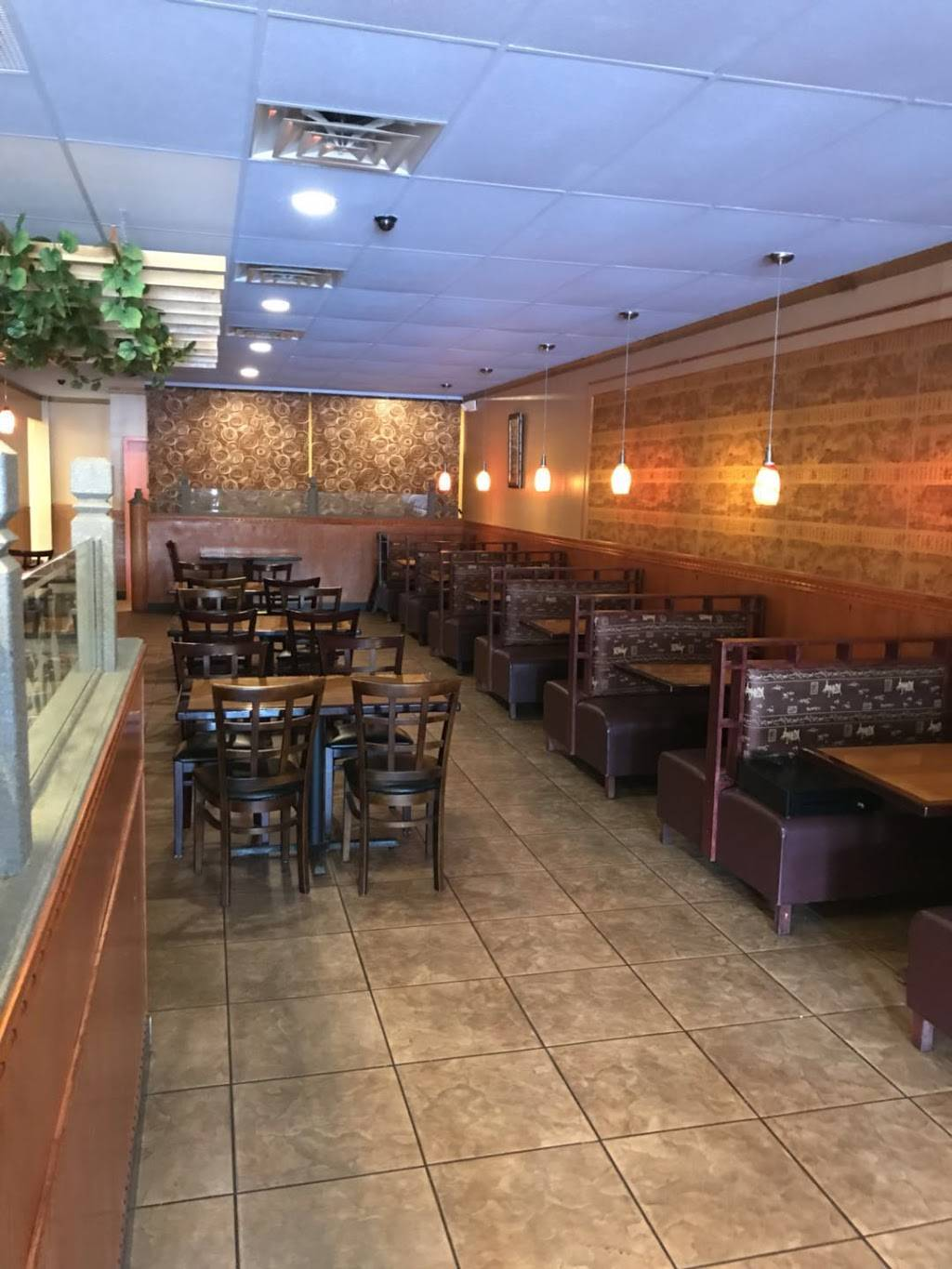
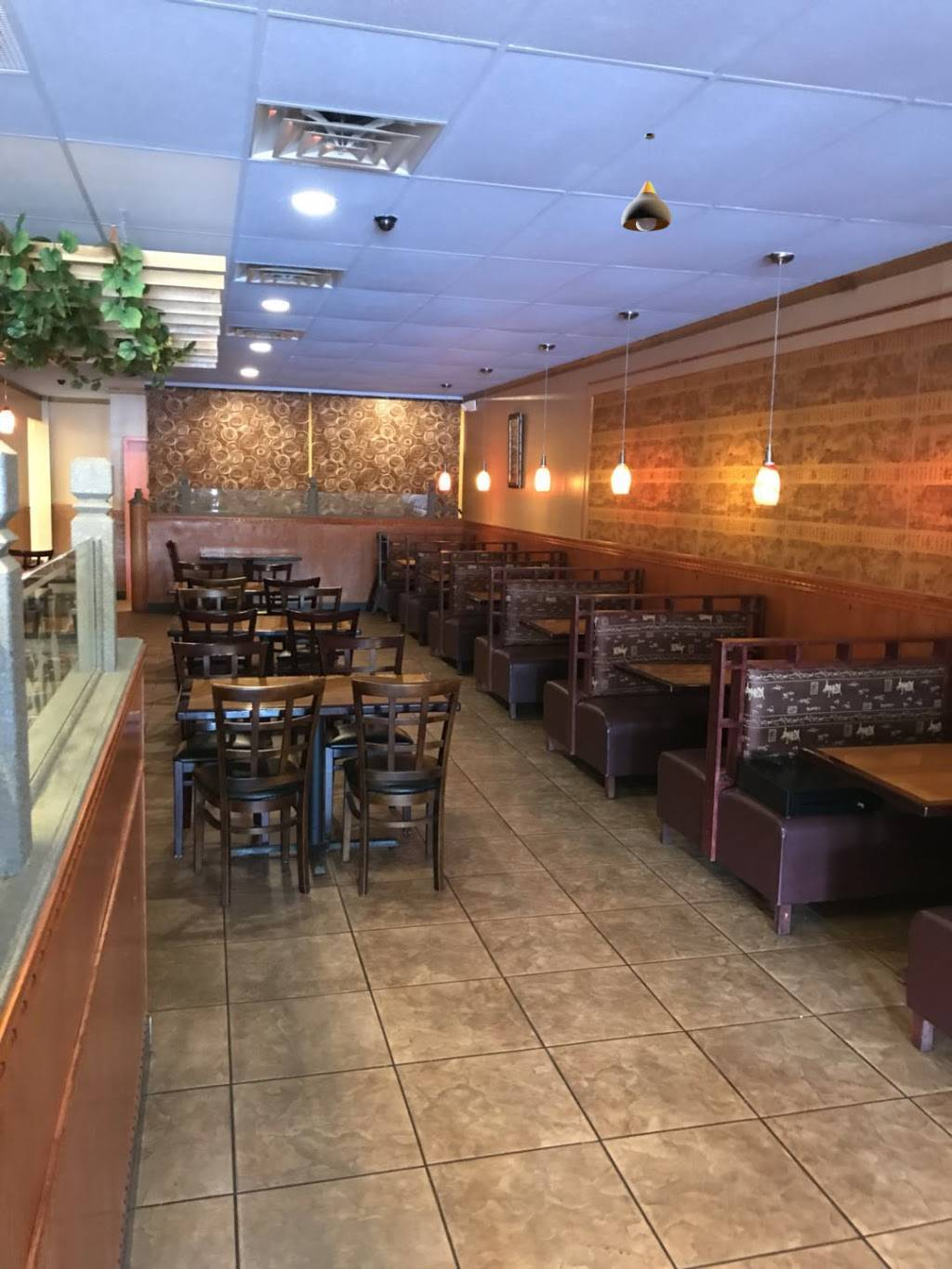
+ pendant light [620,132,672,232]
